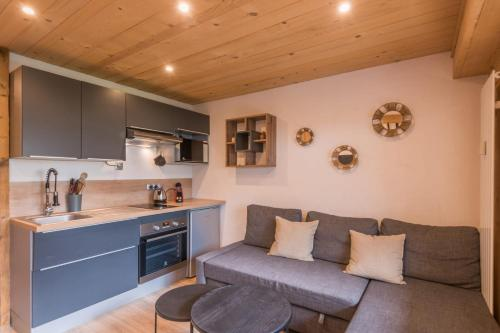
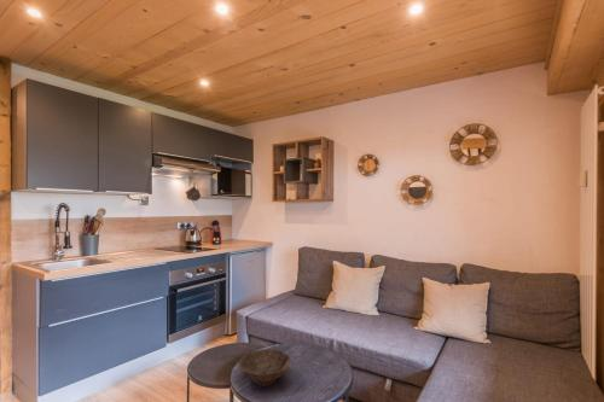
+ bowl [237,348,292,388]
